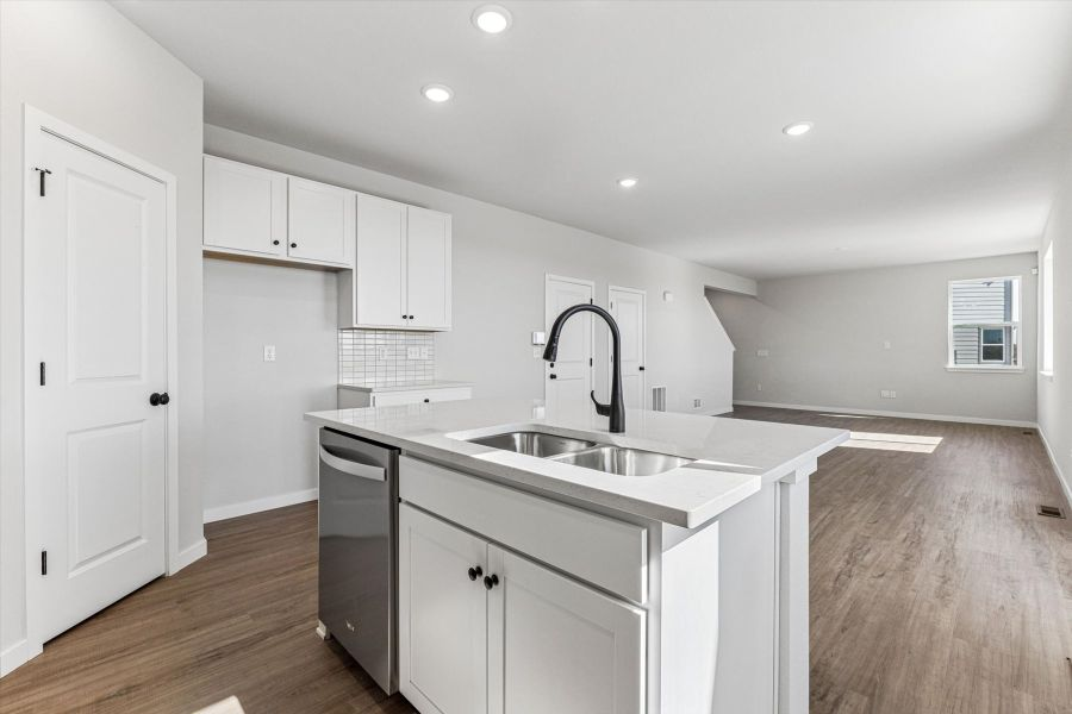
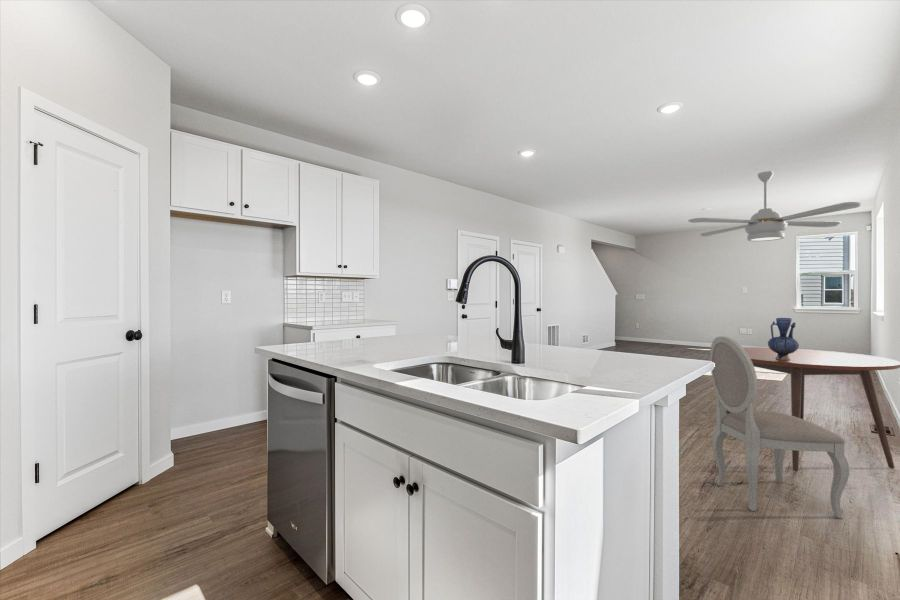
+ vase [767,317,800,360]
+ dining chair [709,335,850,519]
+ ceiling fan [687,170,862,242]
+ dining table [725,346,900,472]
